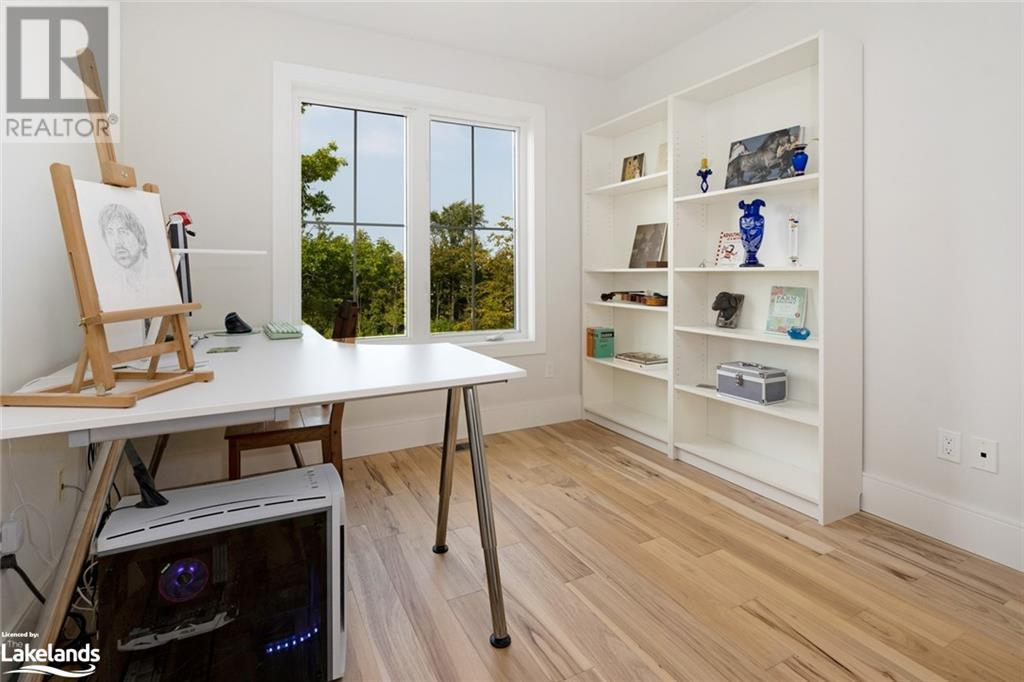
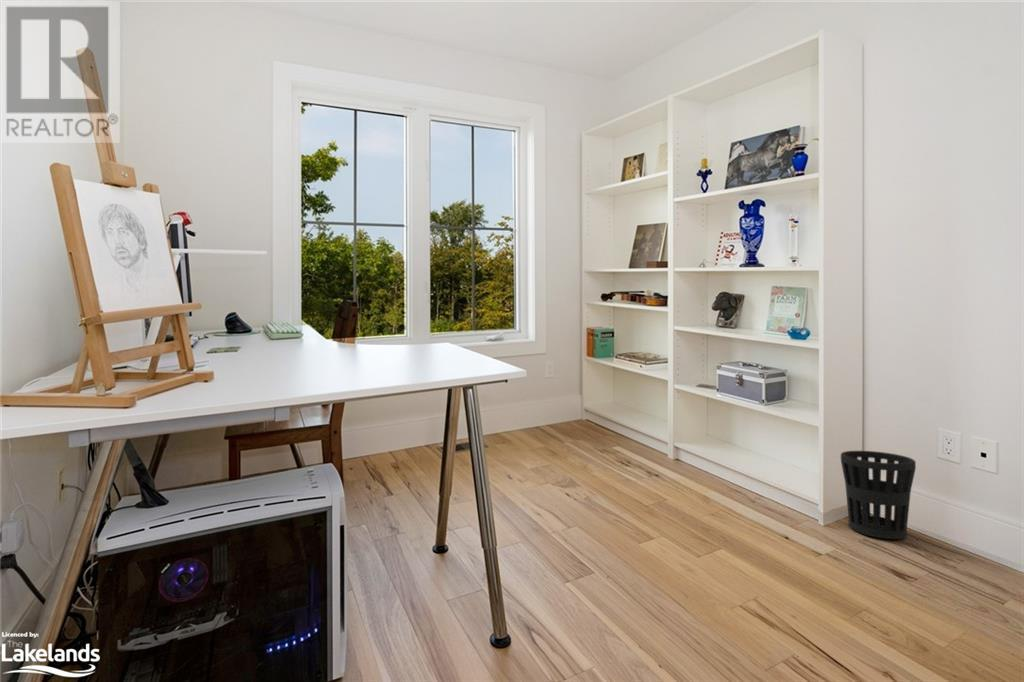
+ wastebasket [840,450,917,540]
